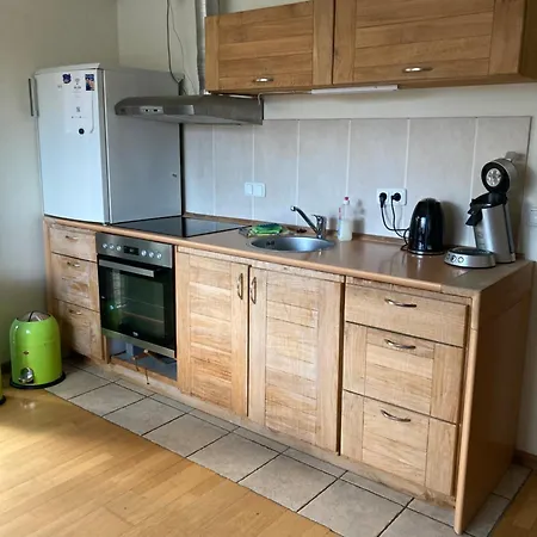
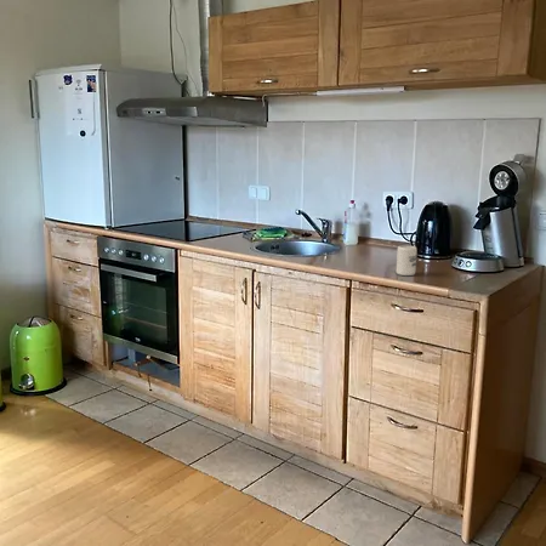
+ cup [396,244,419,277]
